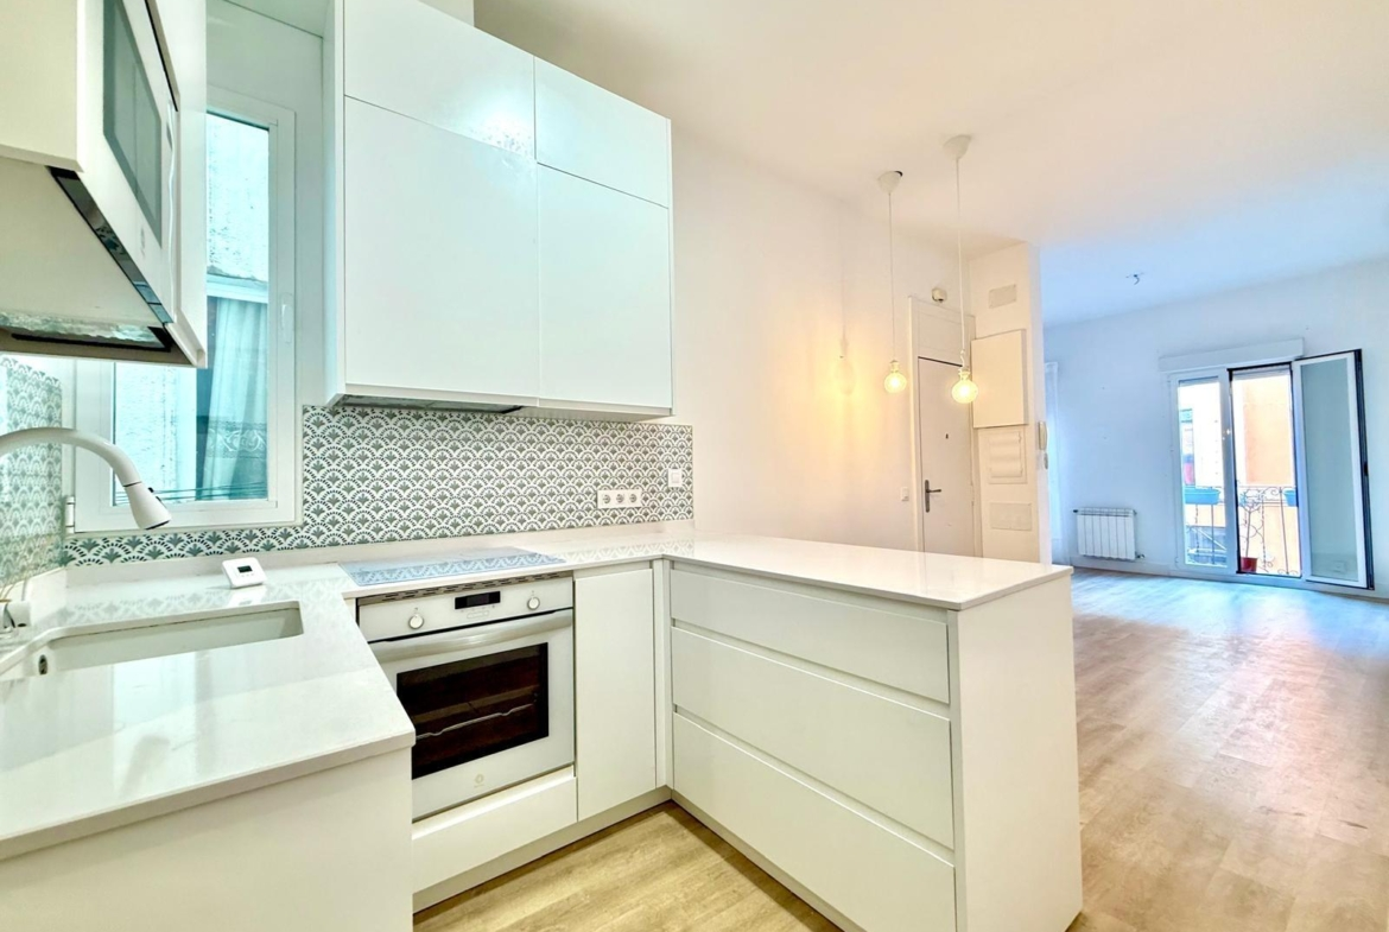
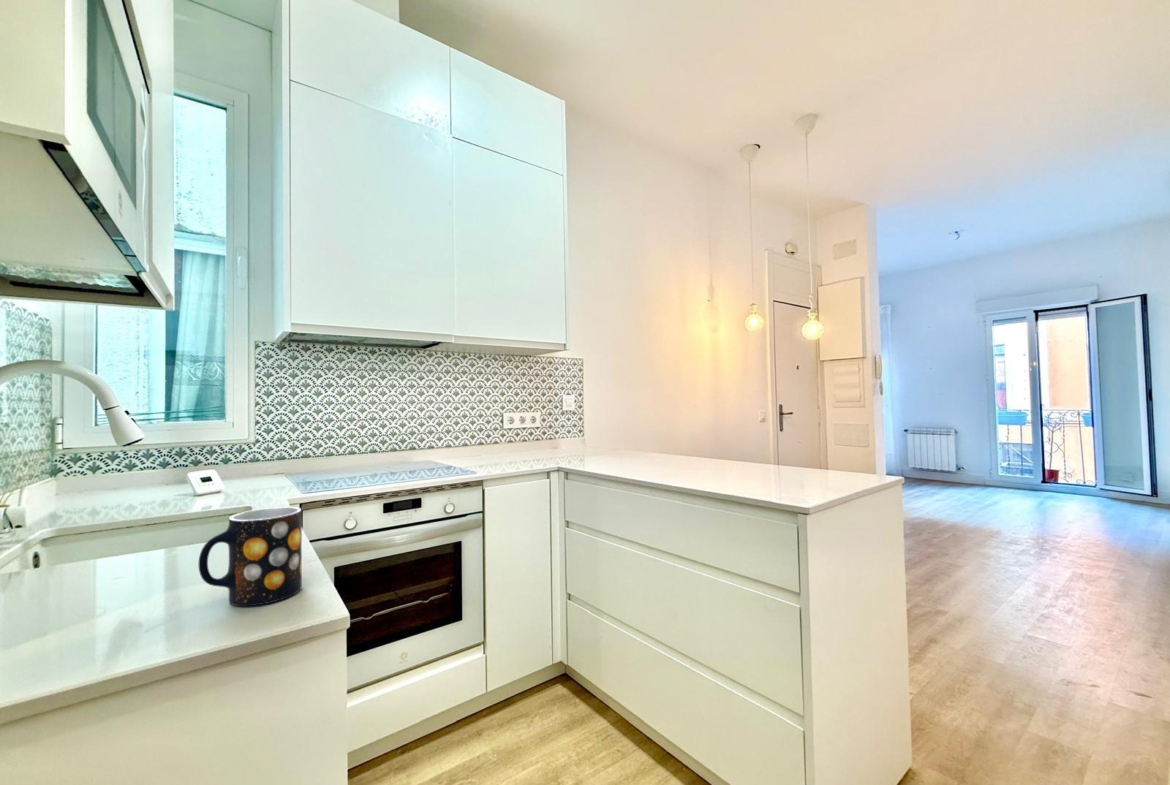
+ mug [198,506,303,607]
